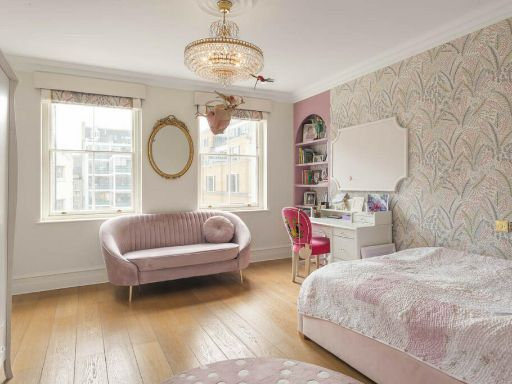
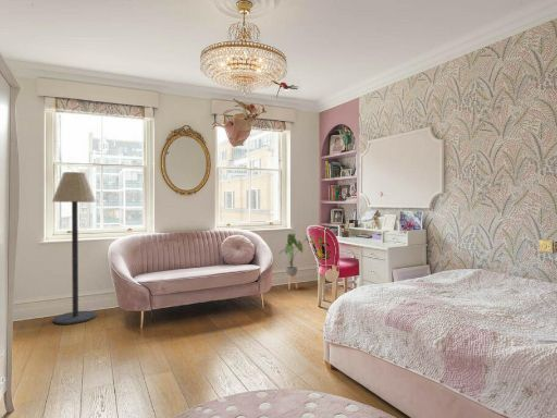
+ floor lamp [51,171,98,325]
+ house plant [278,233,311,291]
